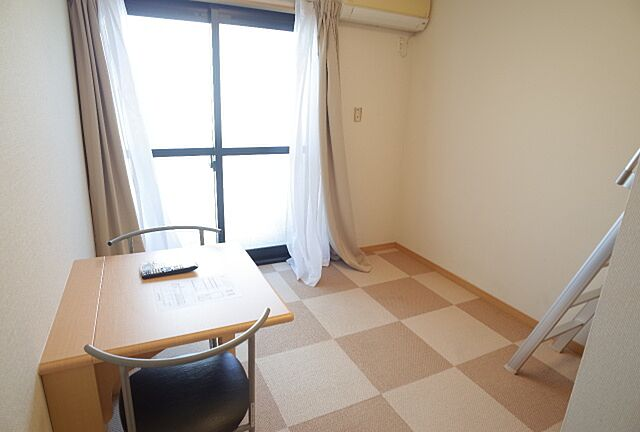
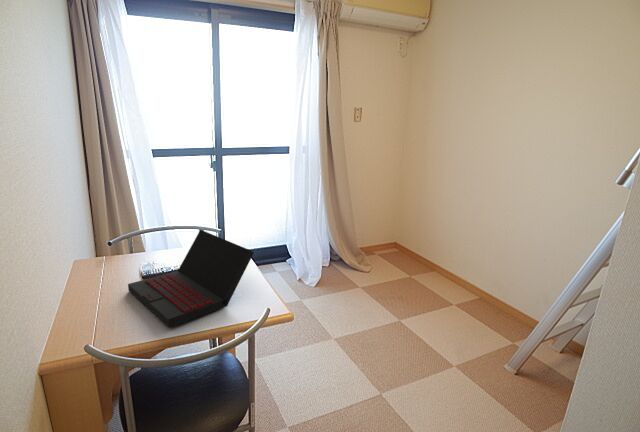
+ laptop [127,229,255,328]
